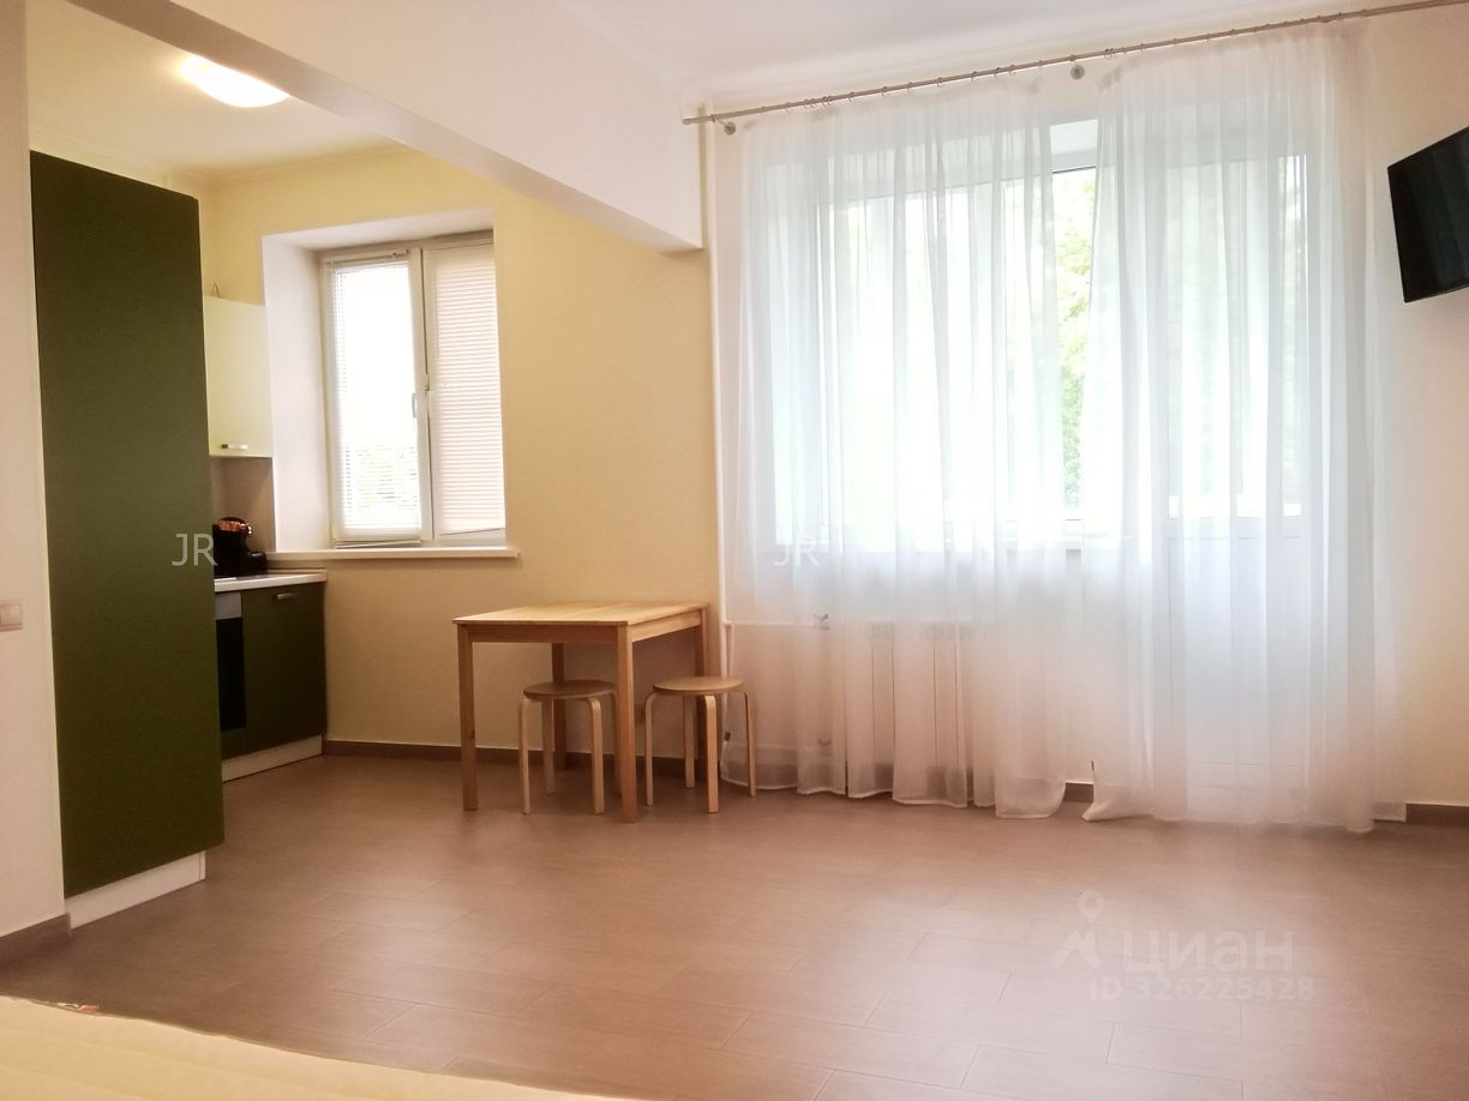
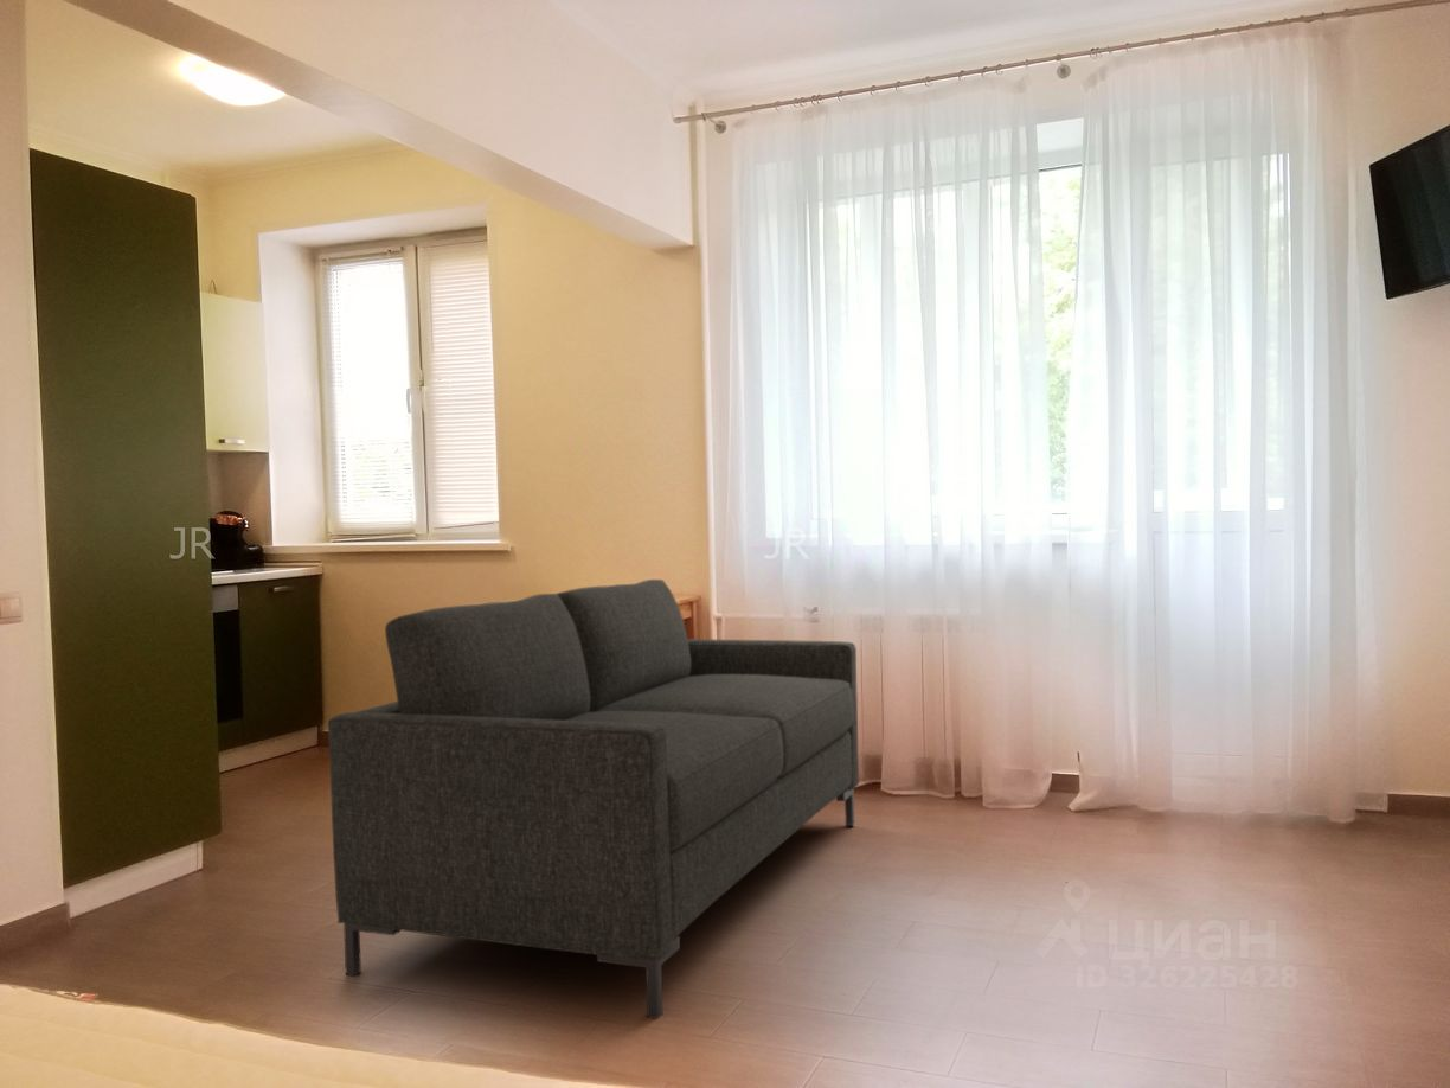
+ sofa [327,578,860,1020]
